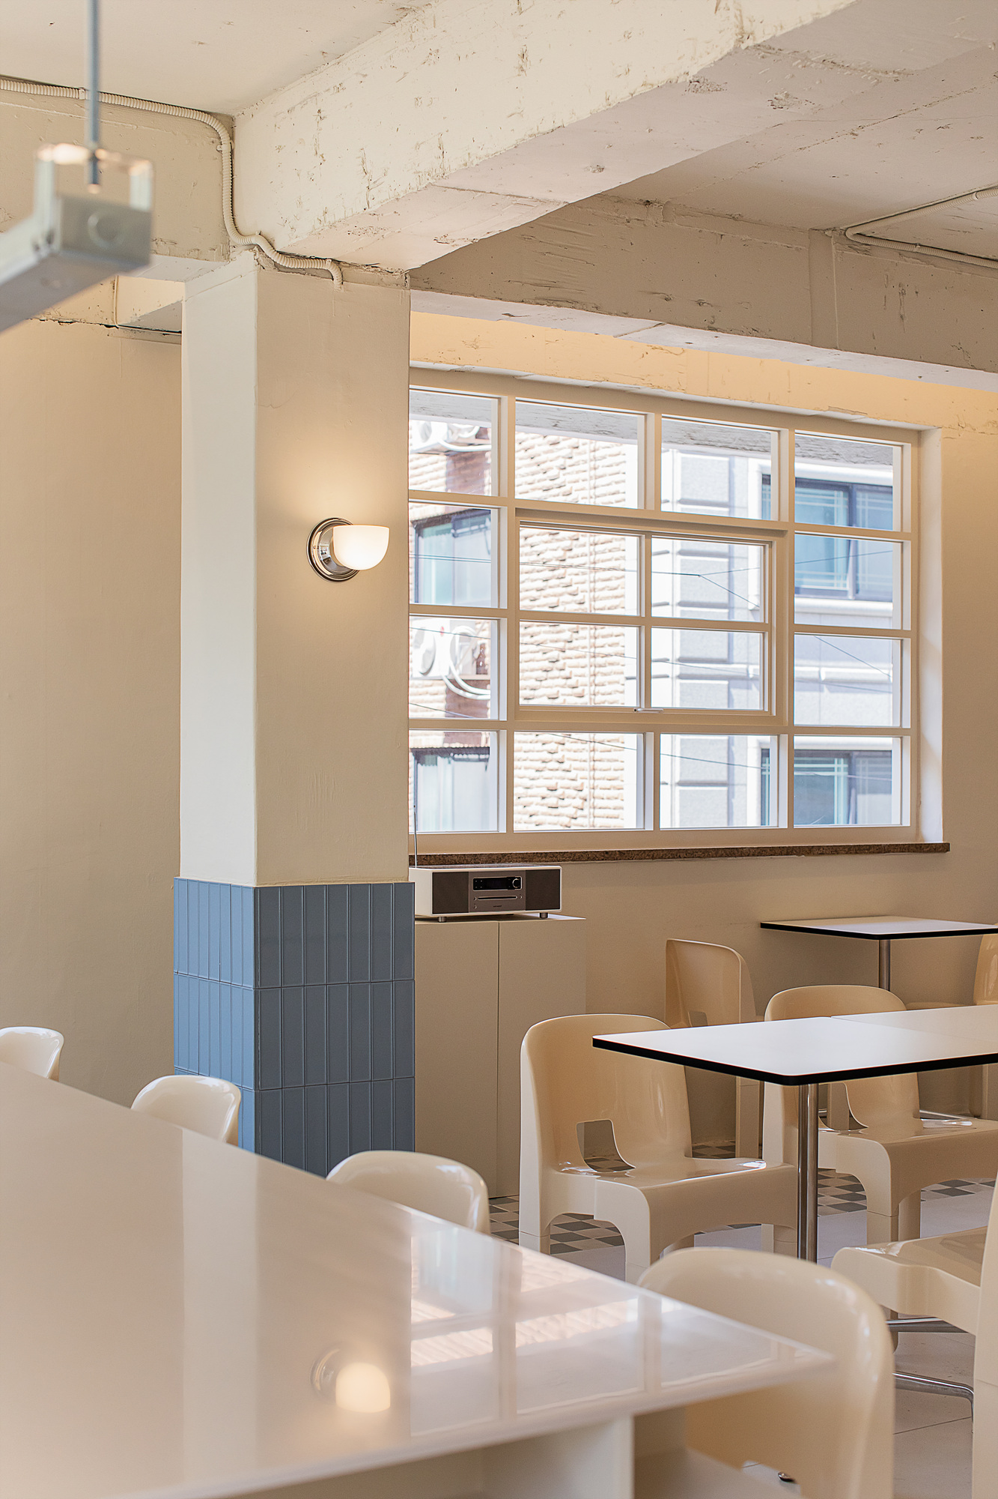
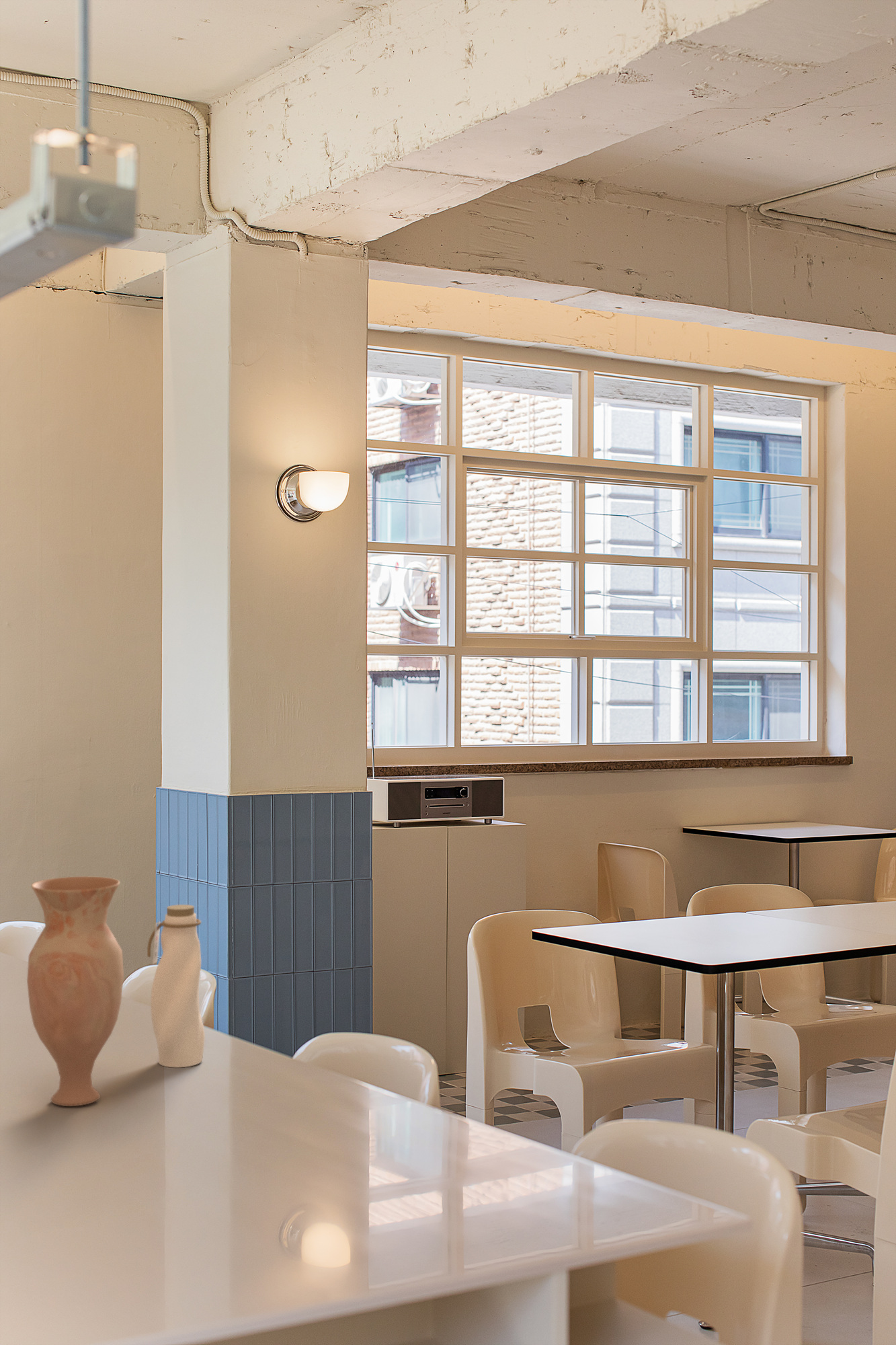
+ vase [26,876,124,1107]
+ water bottle [147,904,206,1068]
